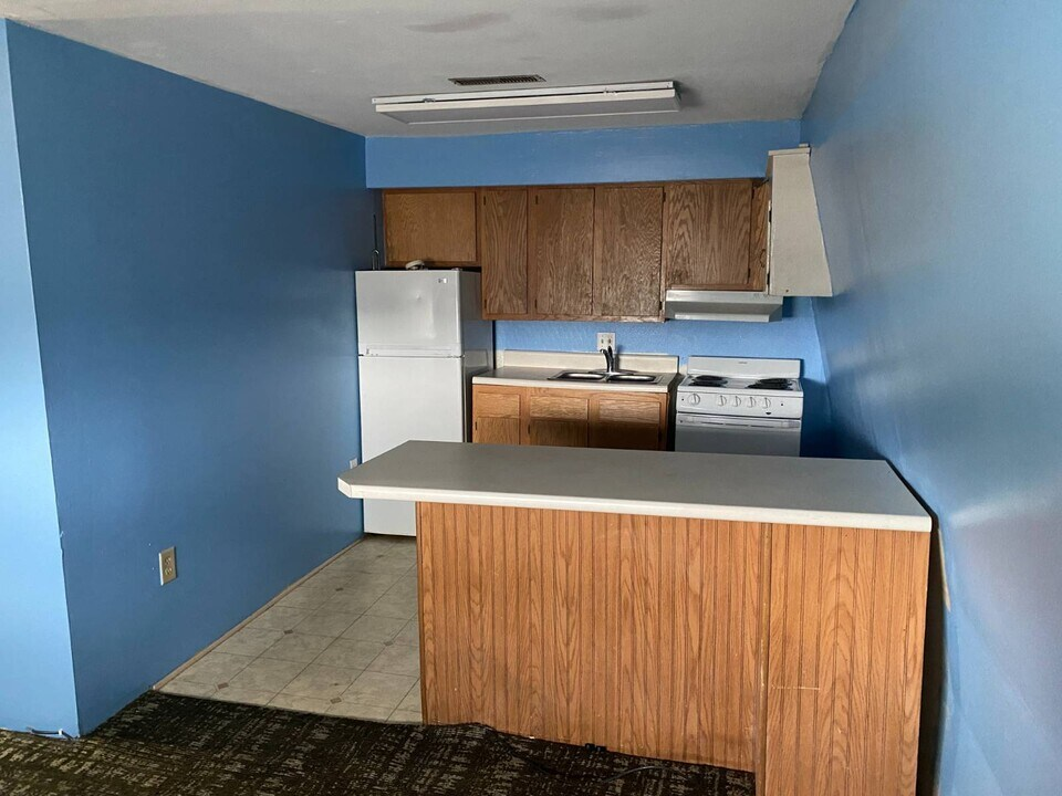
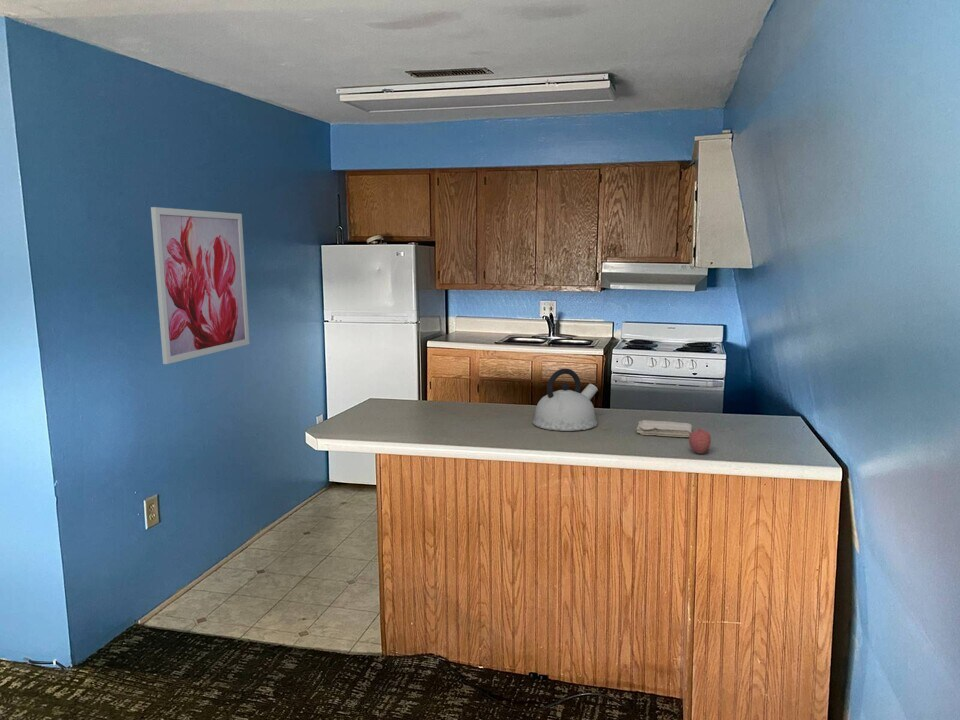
+ washcloth [636,419,693,438]
+ wall art [150,206,250,365]
+ kettle [532,367,599,432]
+ fruit [688,427,712,455]
